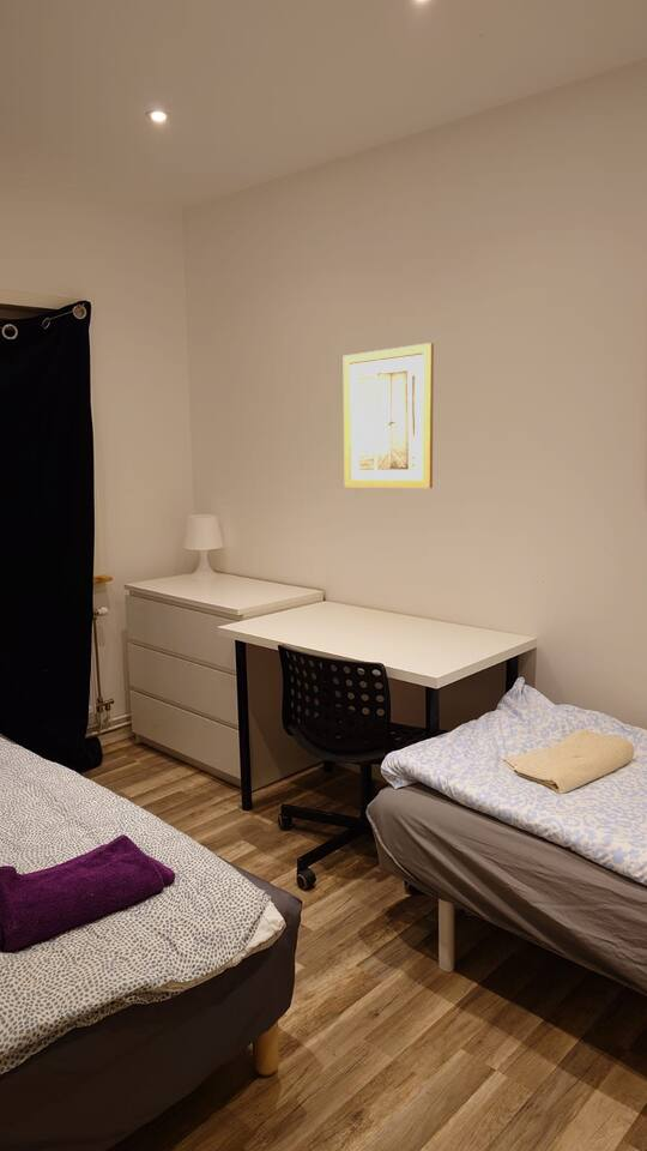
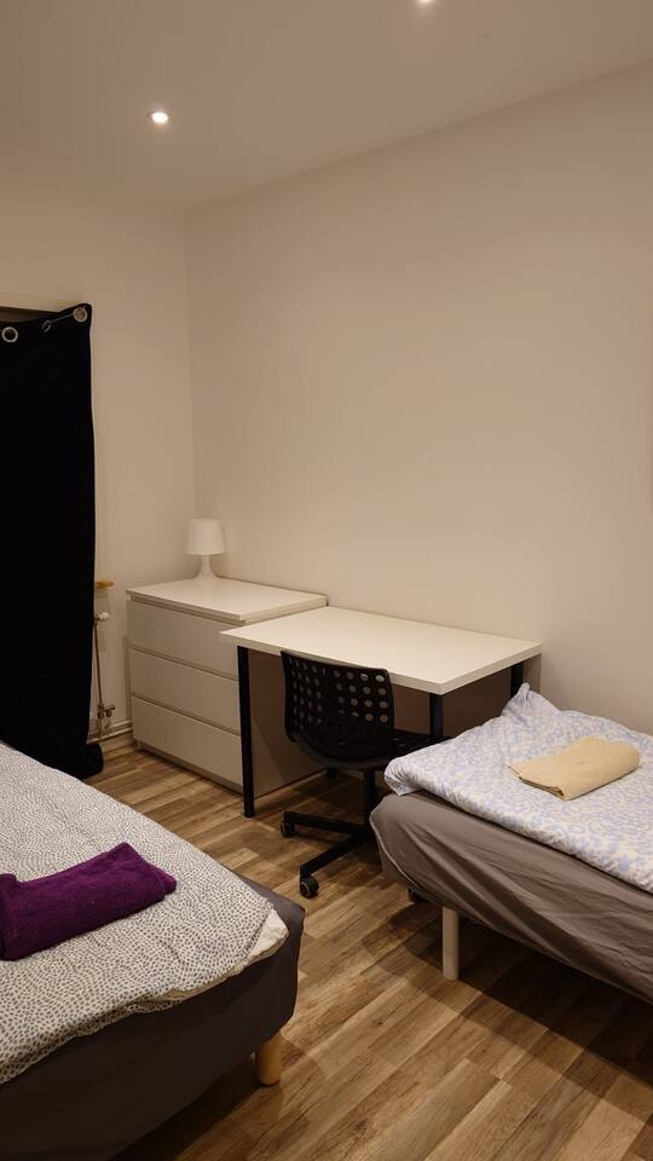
- wall art [343,342,435,489]
